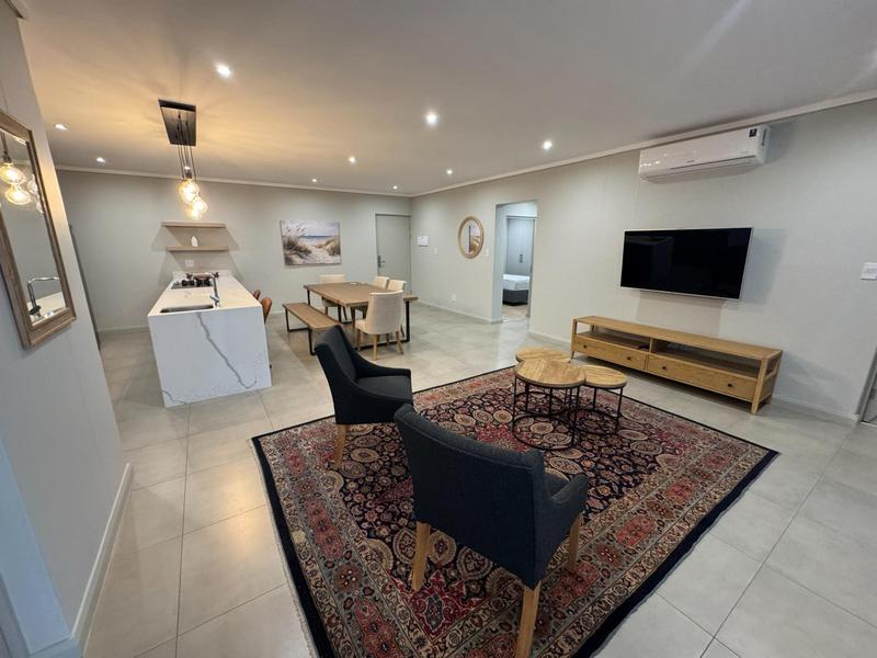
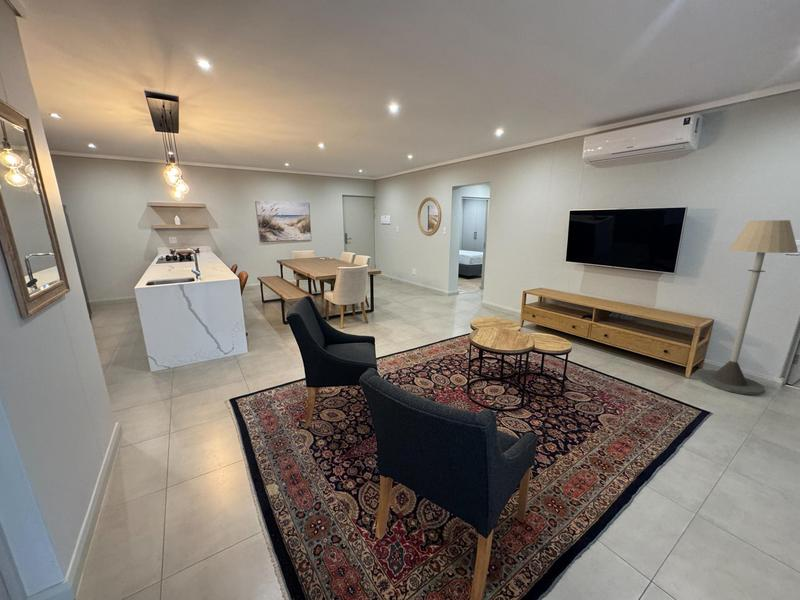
+ floor lamp [696,219,799,396]
